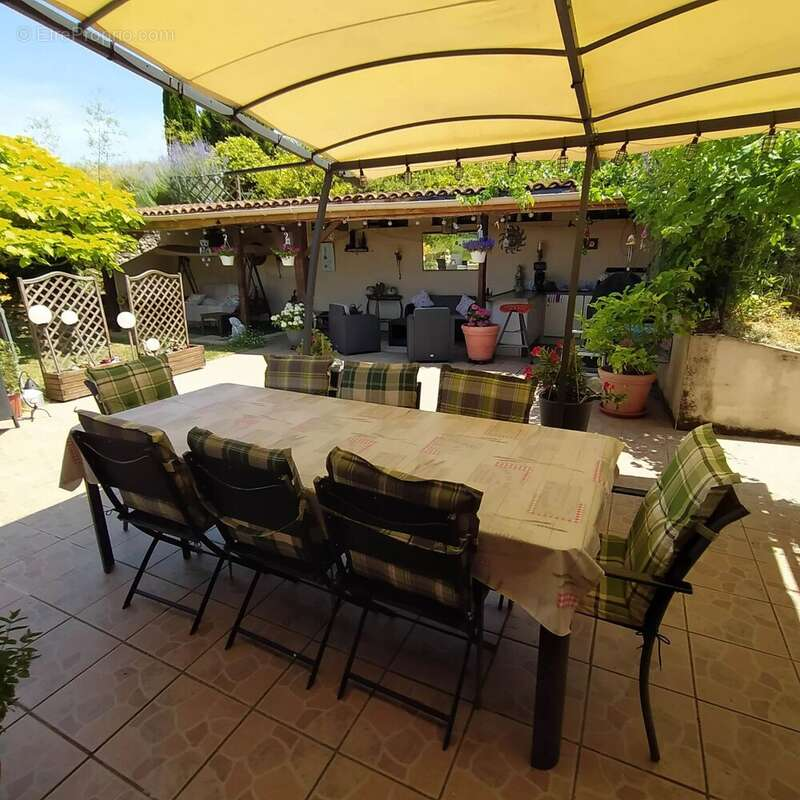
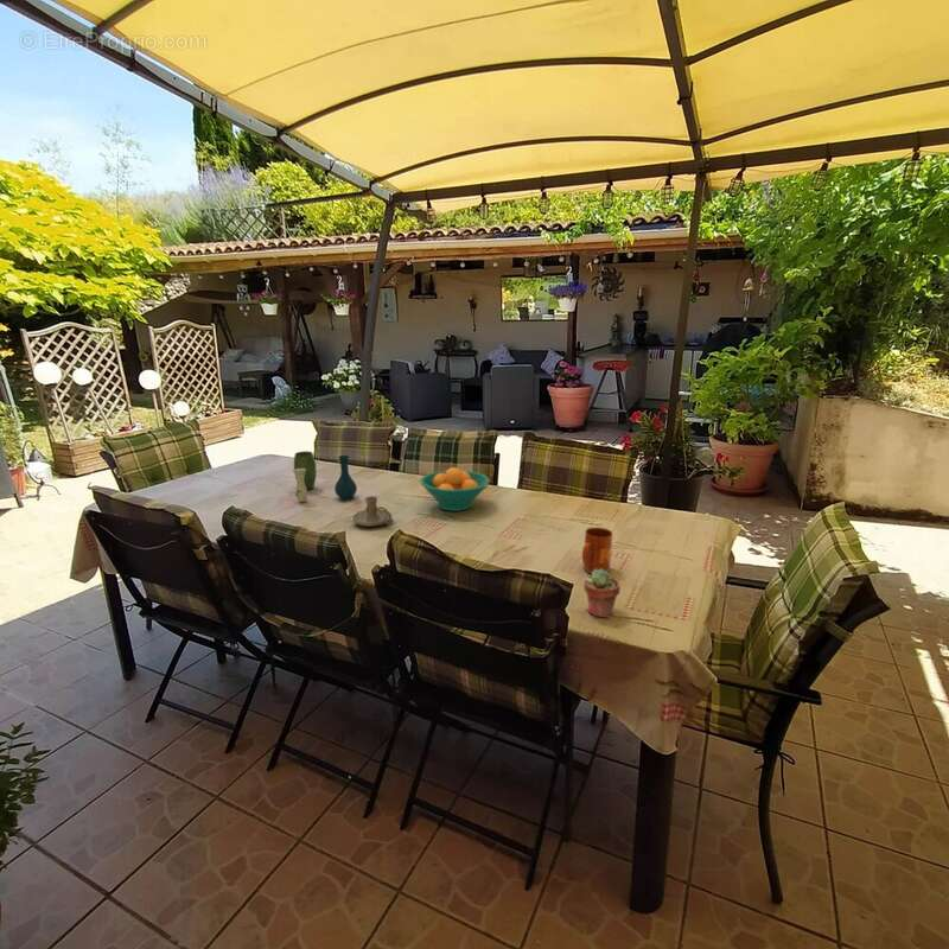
+ potted succulent [582,569,622,619]
+ mug [581,527,613,575]
+ fruit bowl [419,466,491,512]
+ vase [292,450,358,503]
+ candle holder [351,496,393,528]
